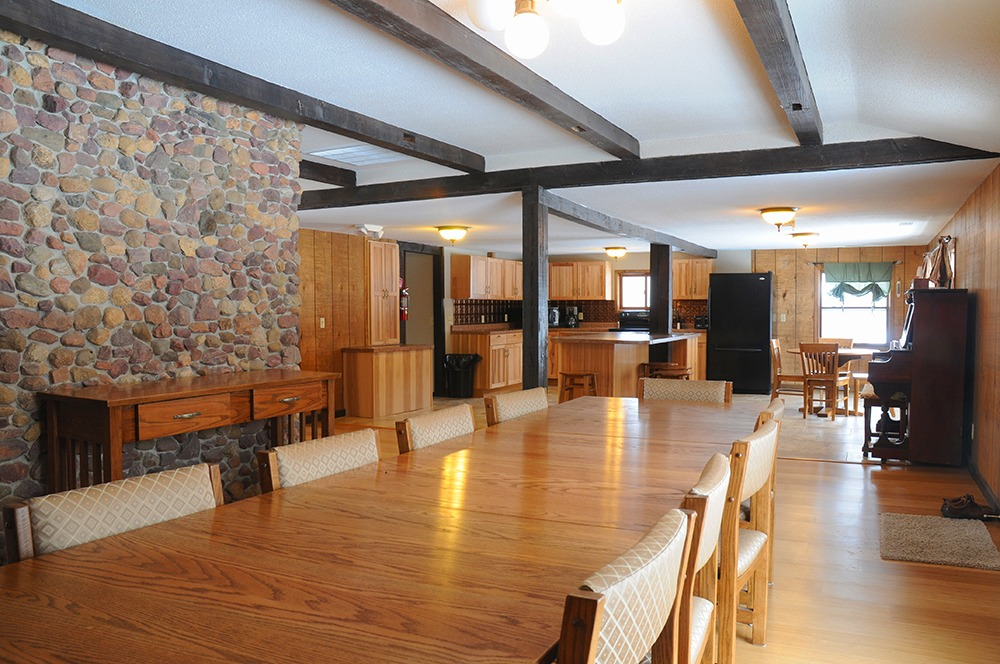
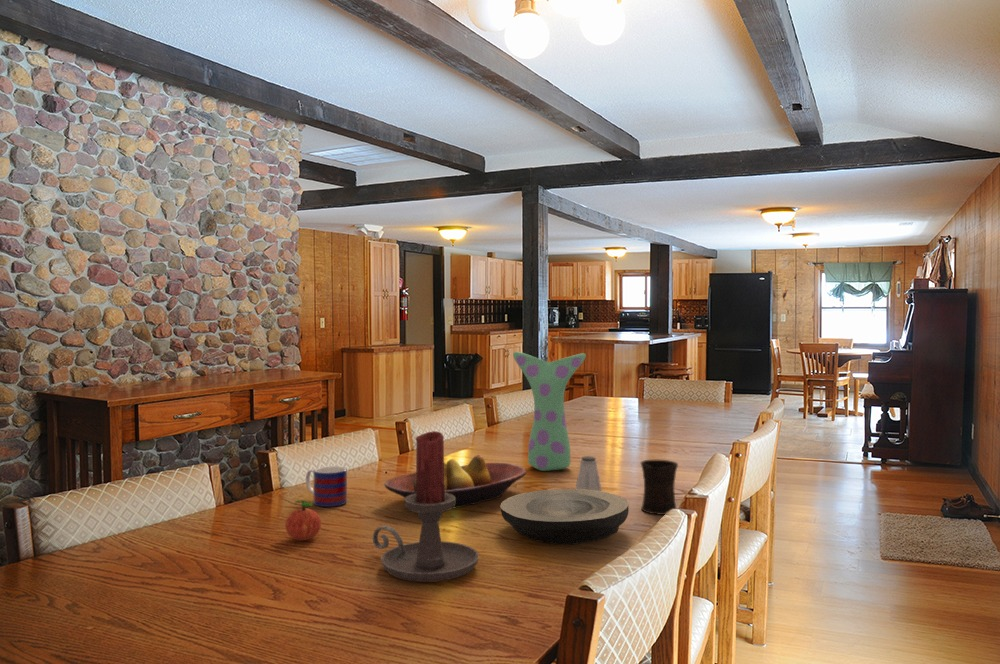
+ apple [284,499,322,542]
+ plate [499,488,630,545]
+ mug [640,459,679,516]
+ fruit bowl [384,454,527,510]
+ mug [305,465,348,508]
+ candle holder [372,430,480,583]
+ vase [512,351,587,472]
+ saltshaker [575,455,603,491]
